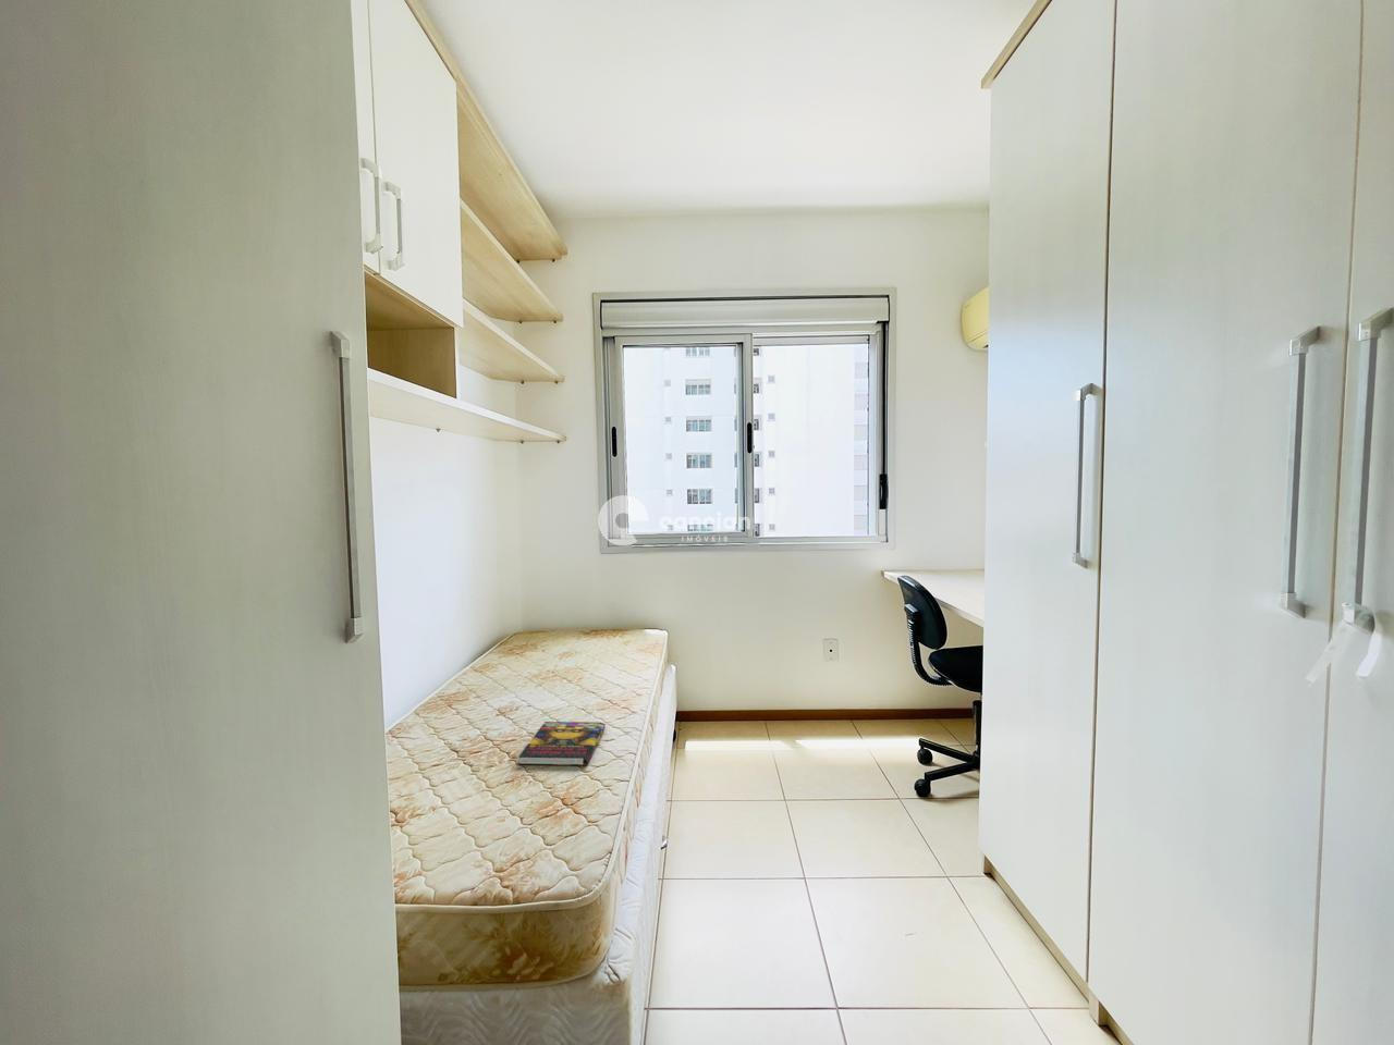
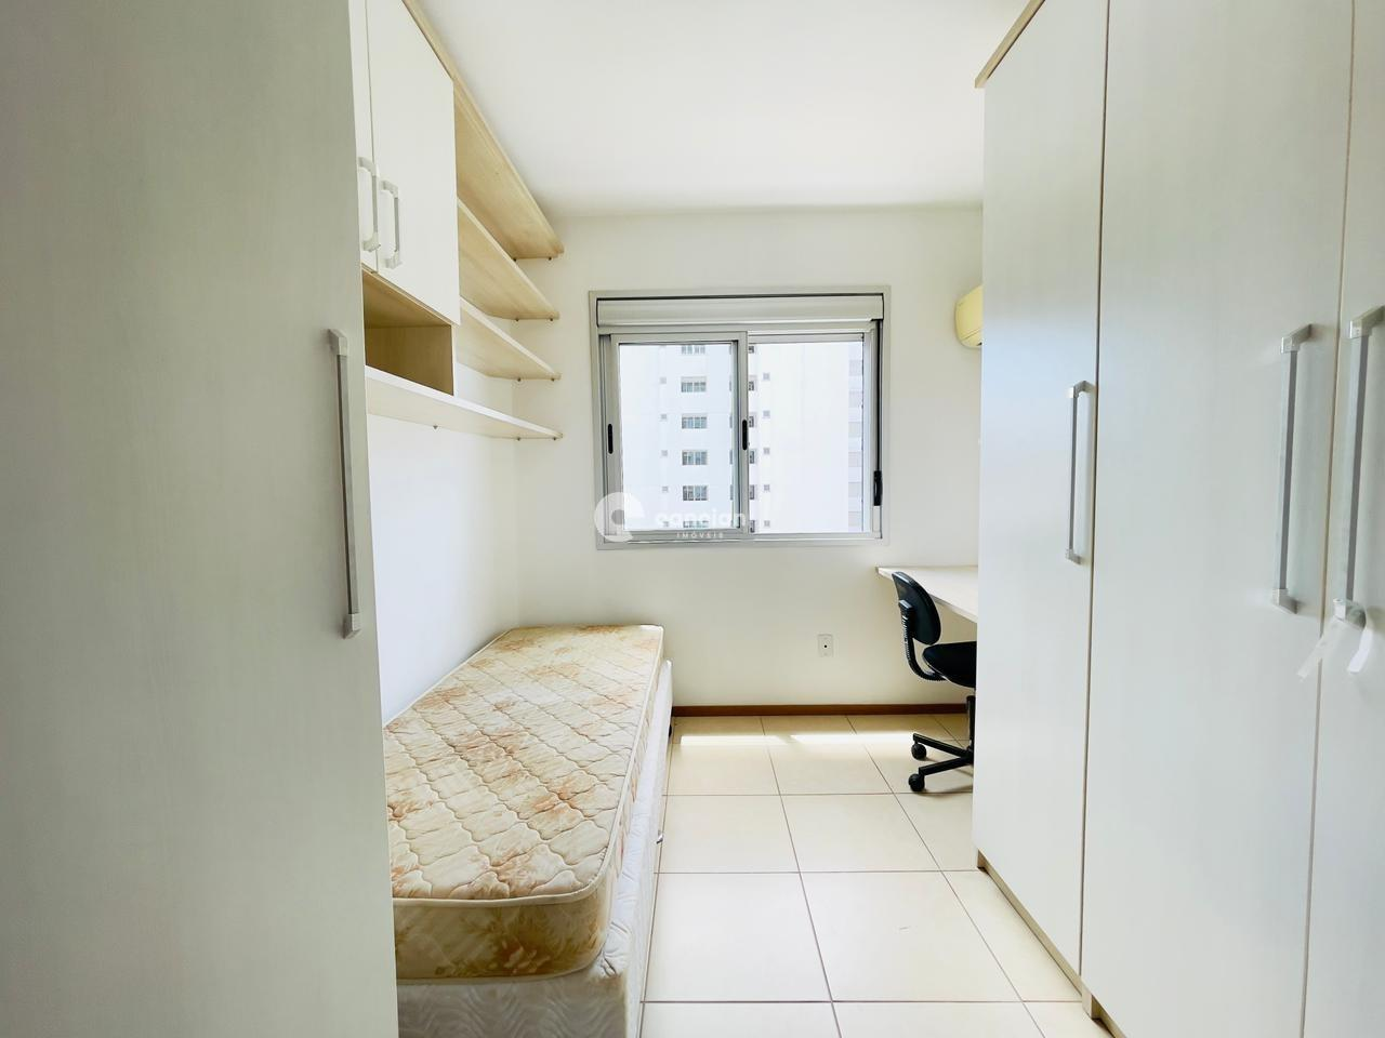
- book [517,720,606,766]
